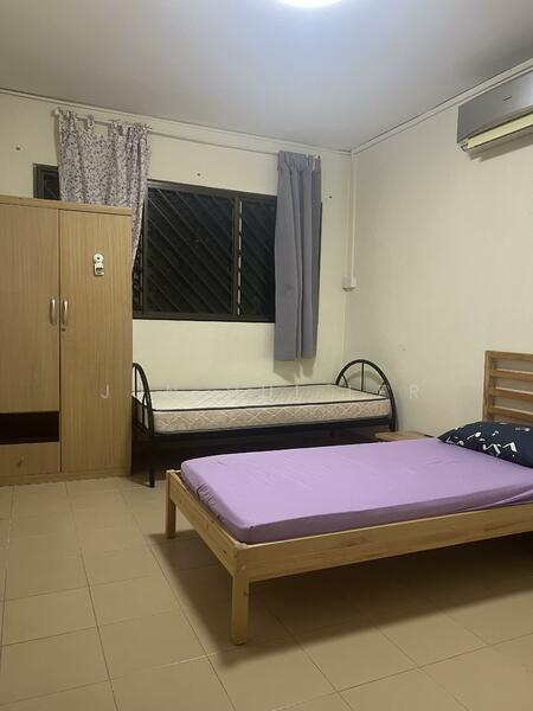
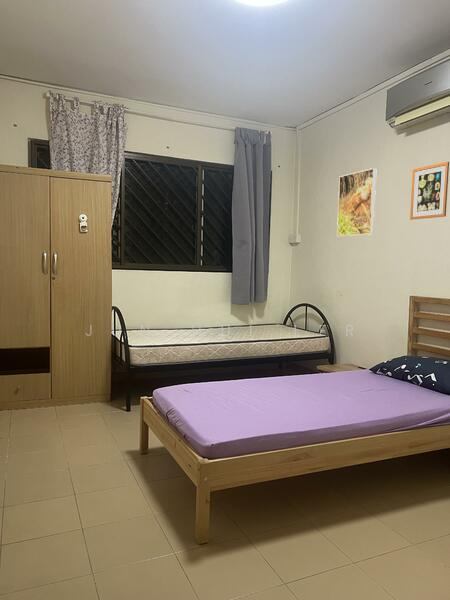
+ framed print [336,167,378,237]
+ wall art [409,161,450,221]
